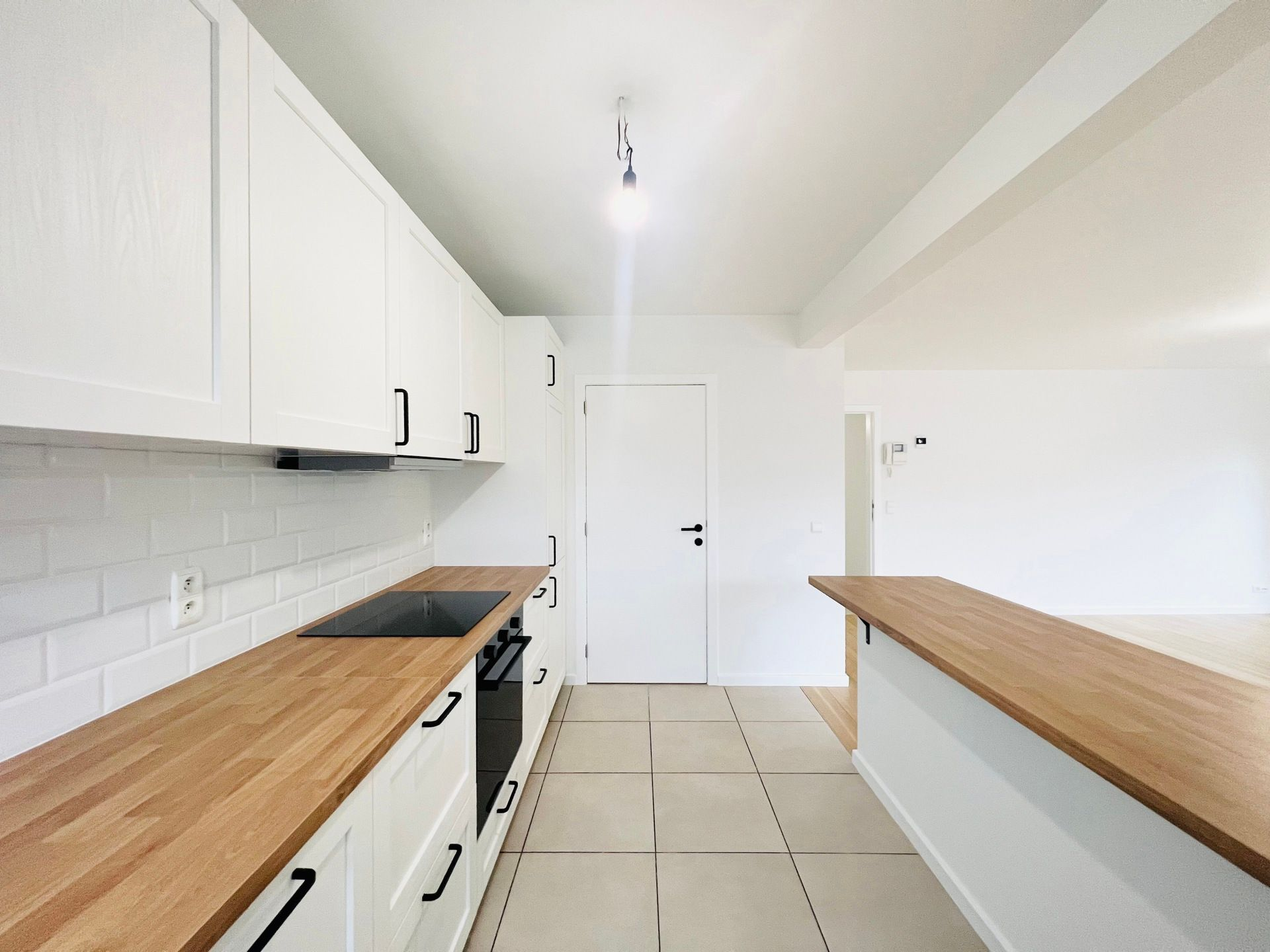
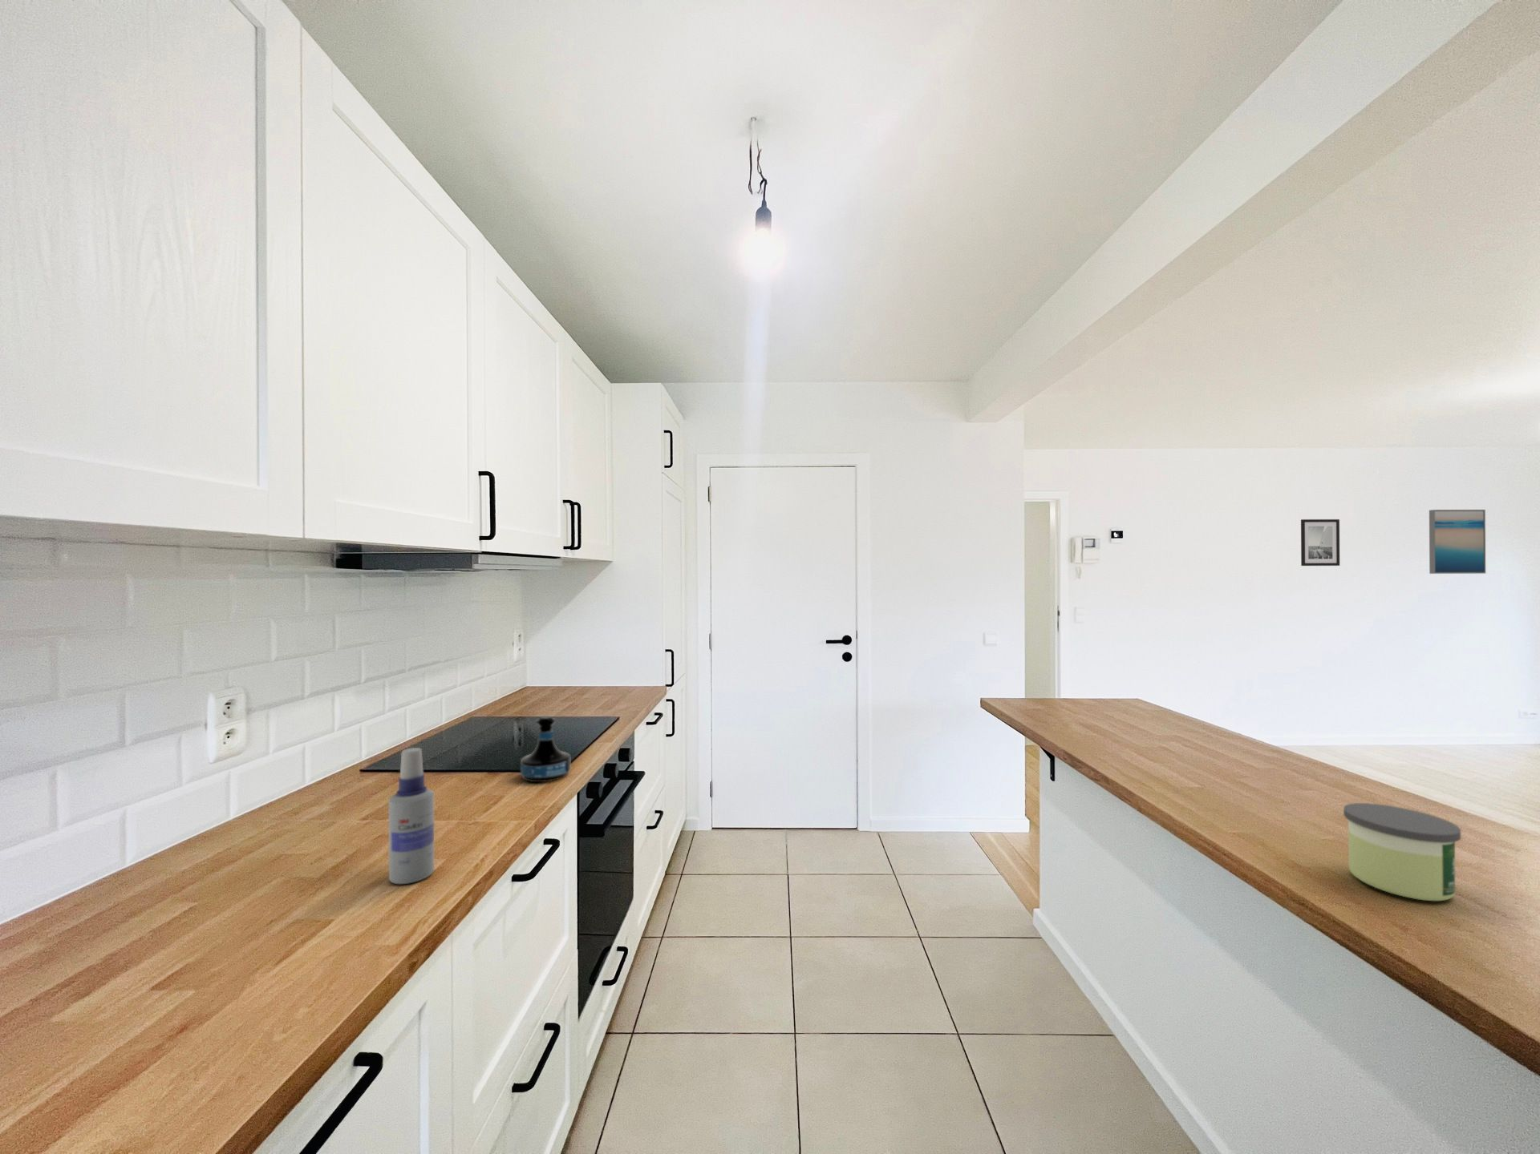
+ tequila bottle [520,715,571,783]
+ wall art [1300,519,1340,566]
+ candle [1342,802,1461,902]
+ spray bottle [388,747,435,885]
+ wall art [1428,509,1487,575]
